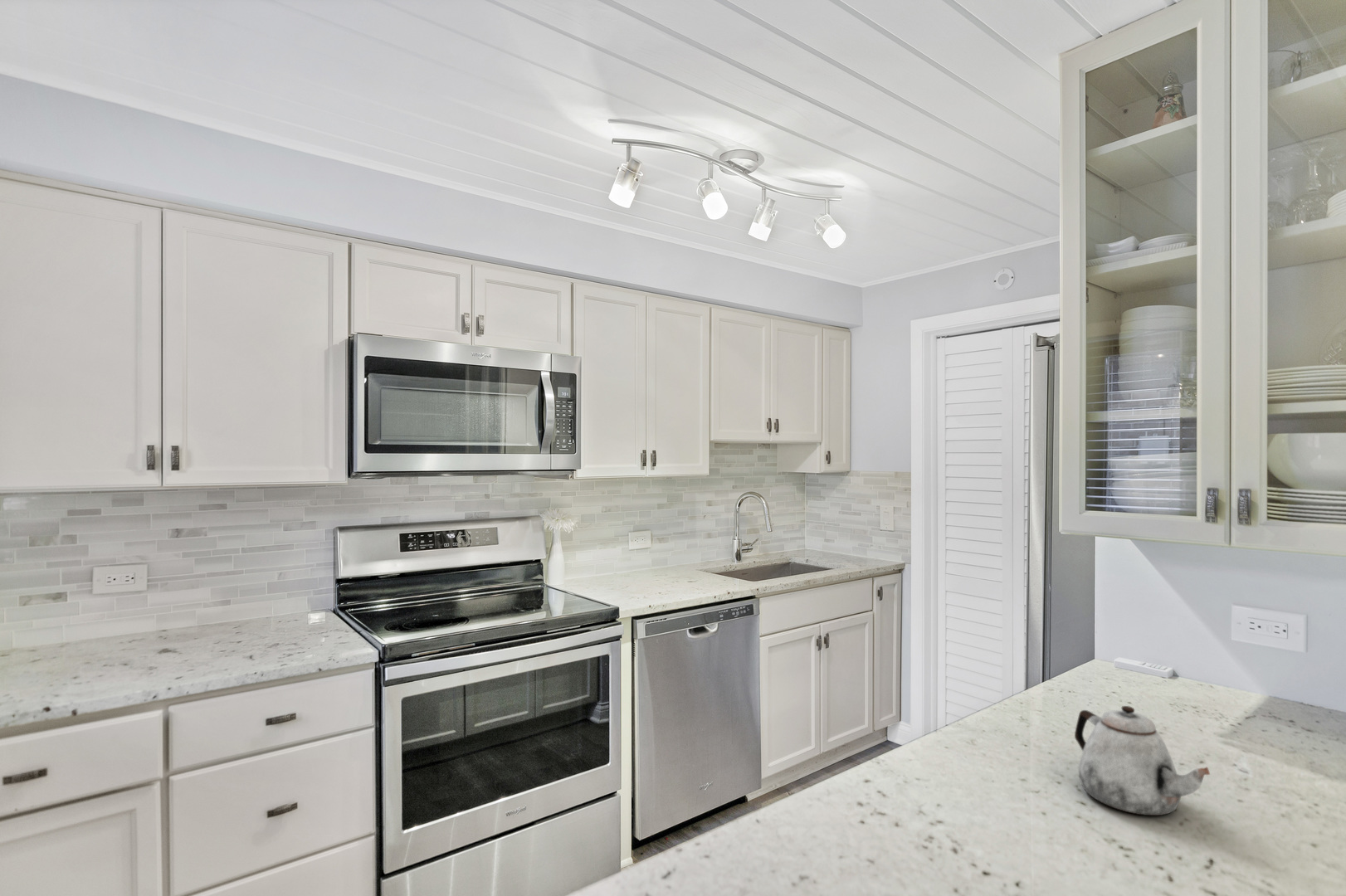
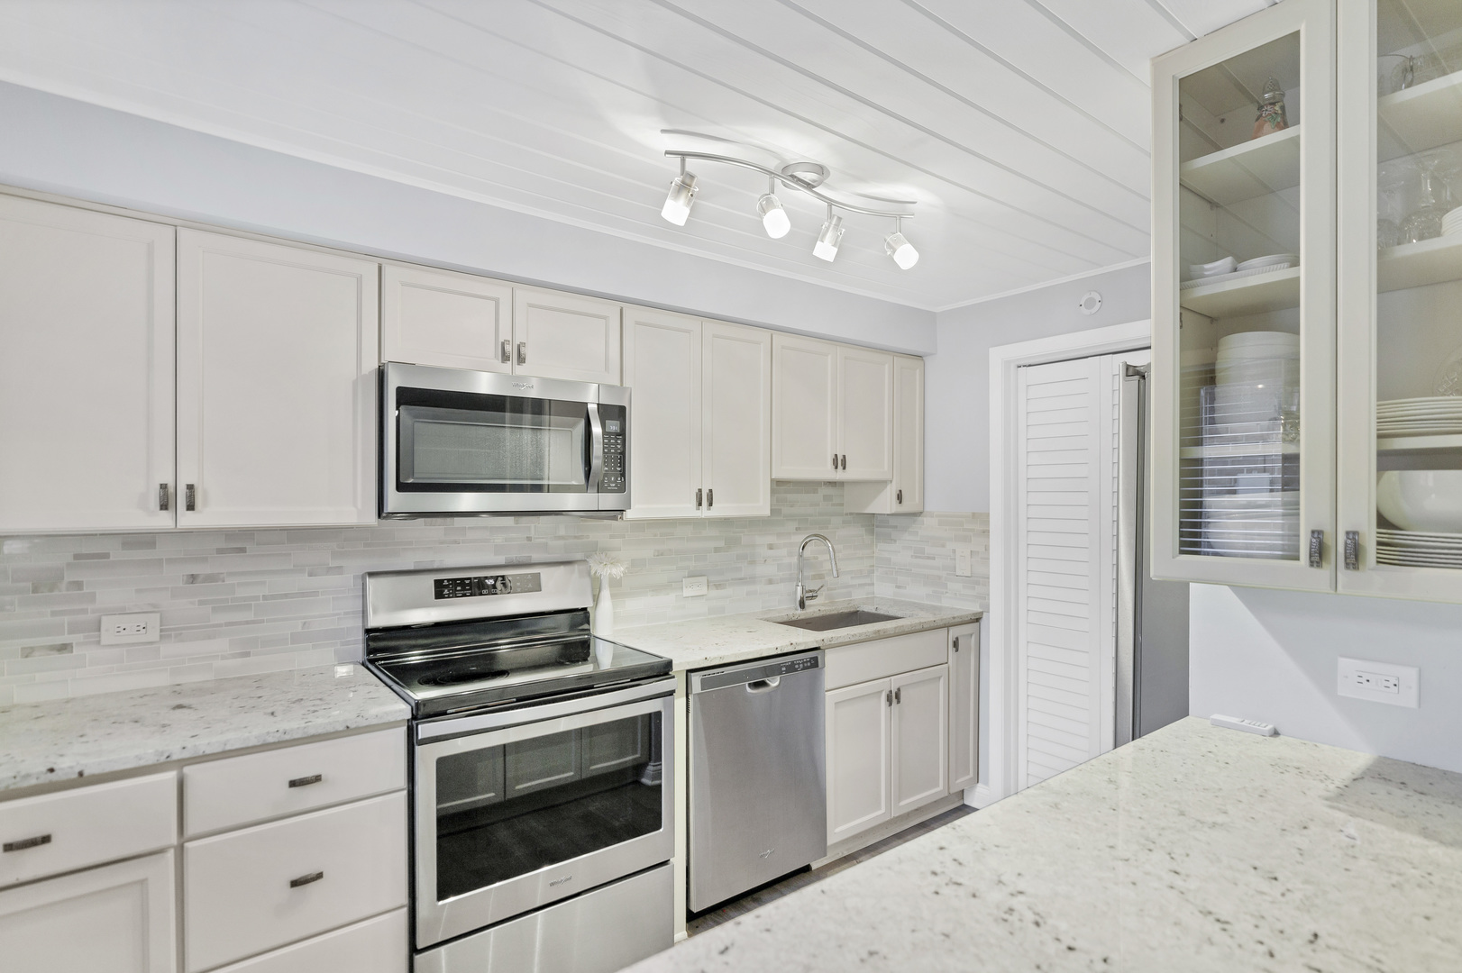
- teapot [1074,705,1211,816]
